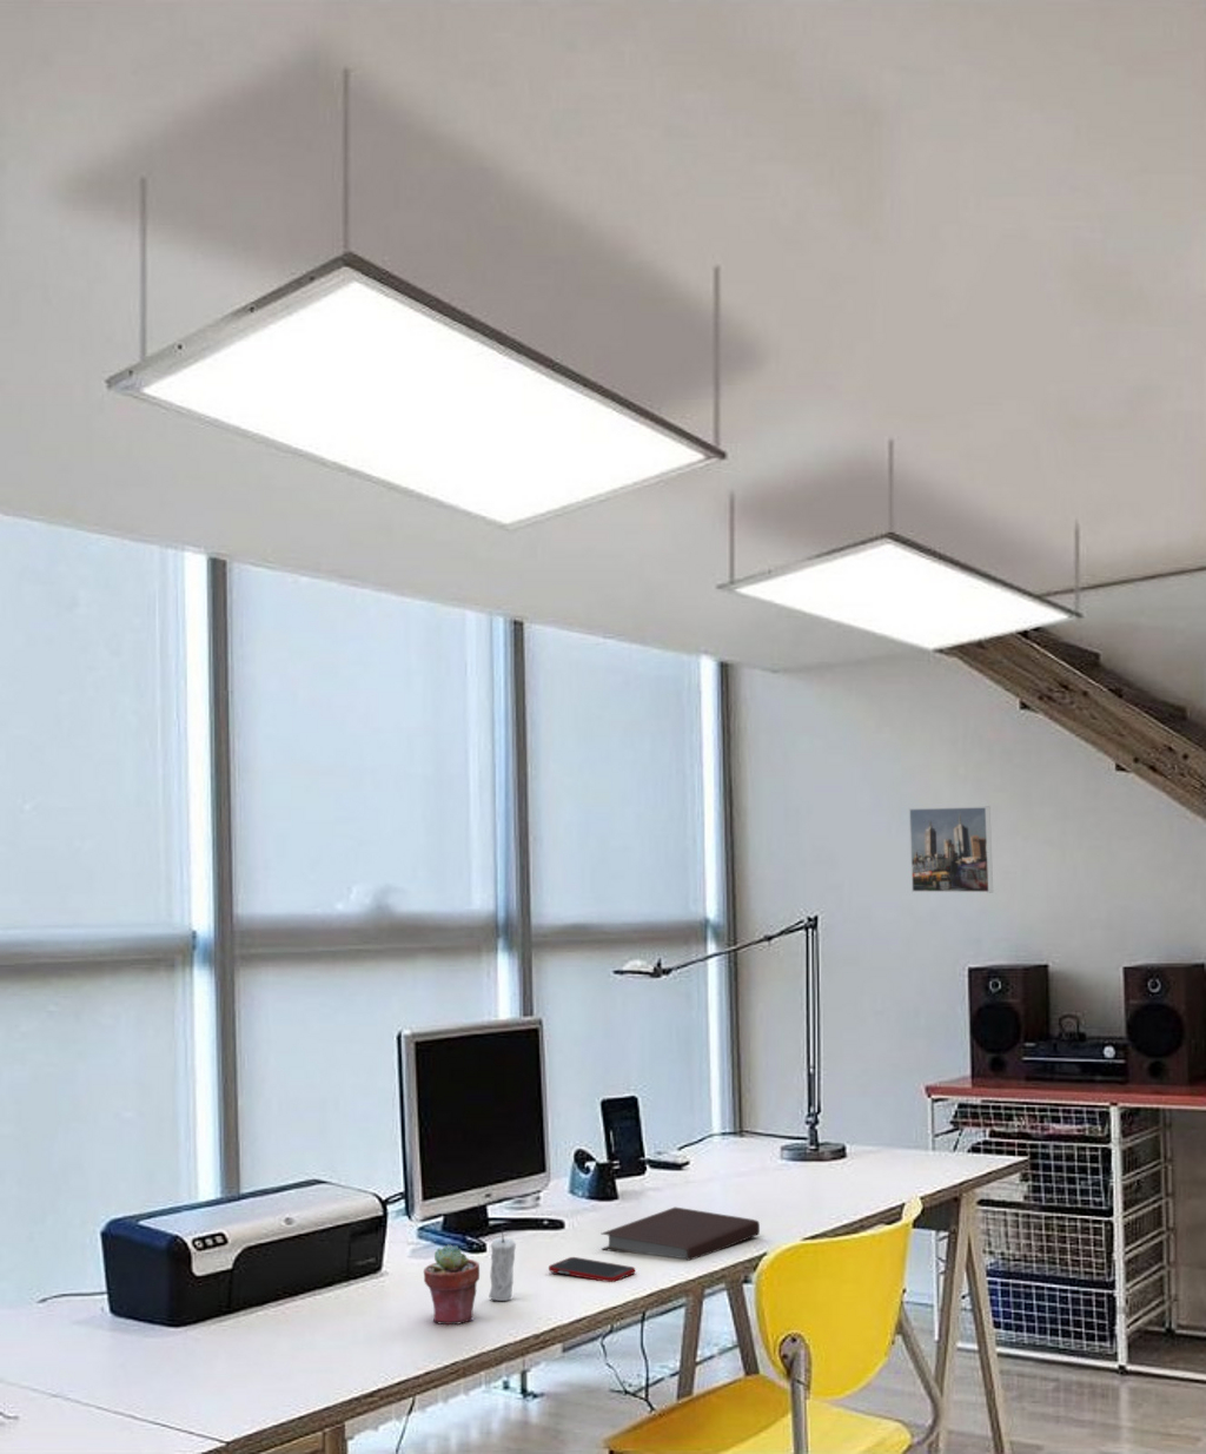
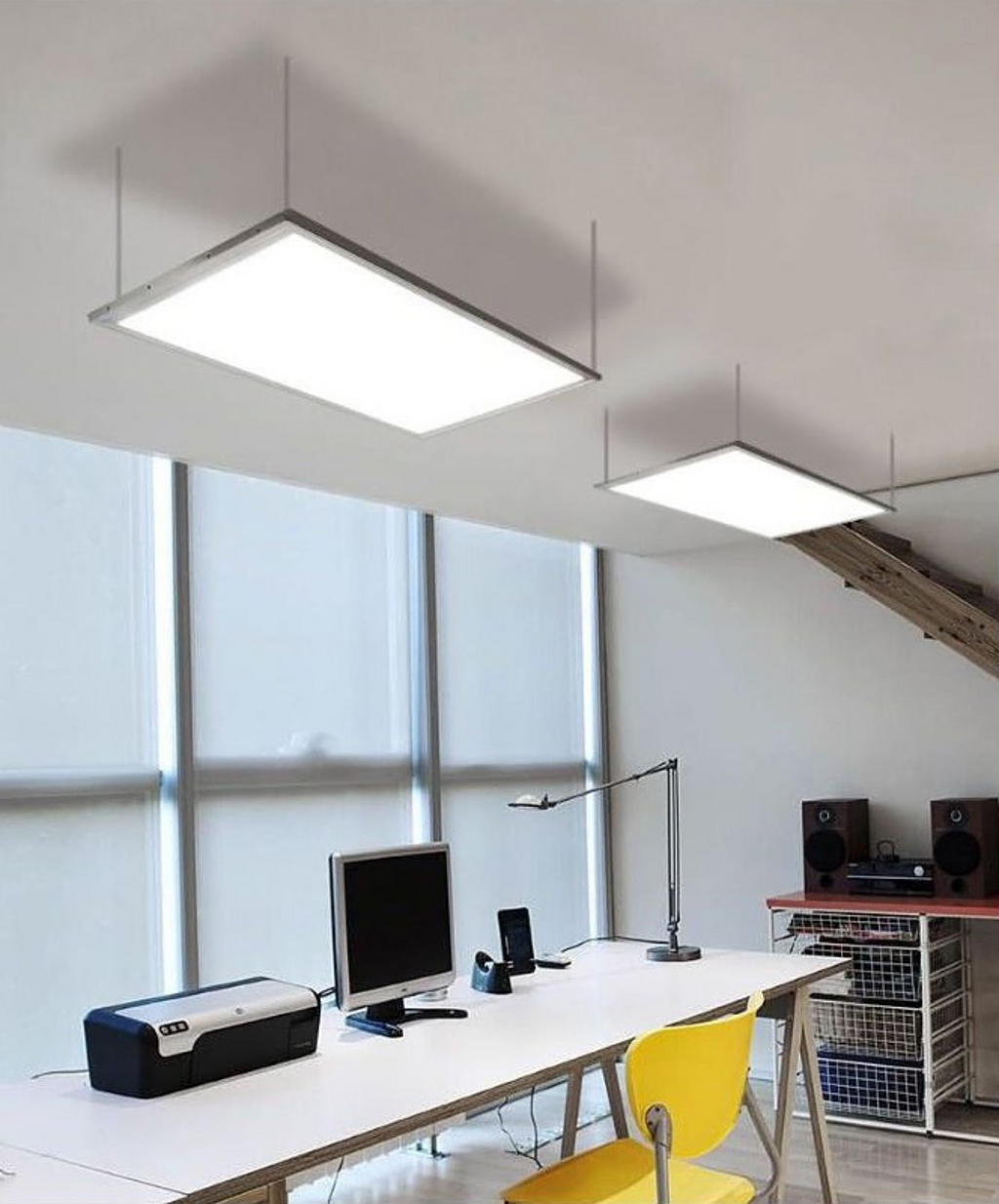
- cell phone [548,1256,636,1284]
- notebook [601,1206,761,1262]
- potted succulent [423,1243,480,1326]
- candle [488,1226,517,1302]
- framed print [908,805,994,895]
